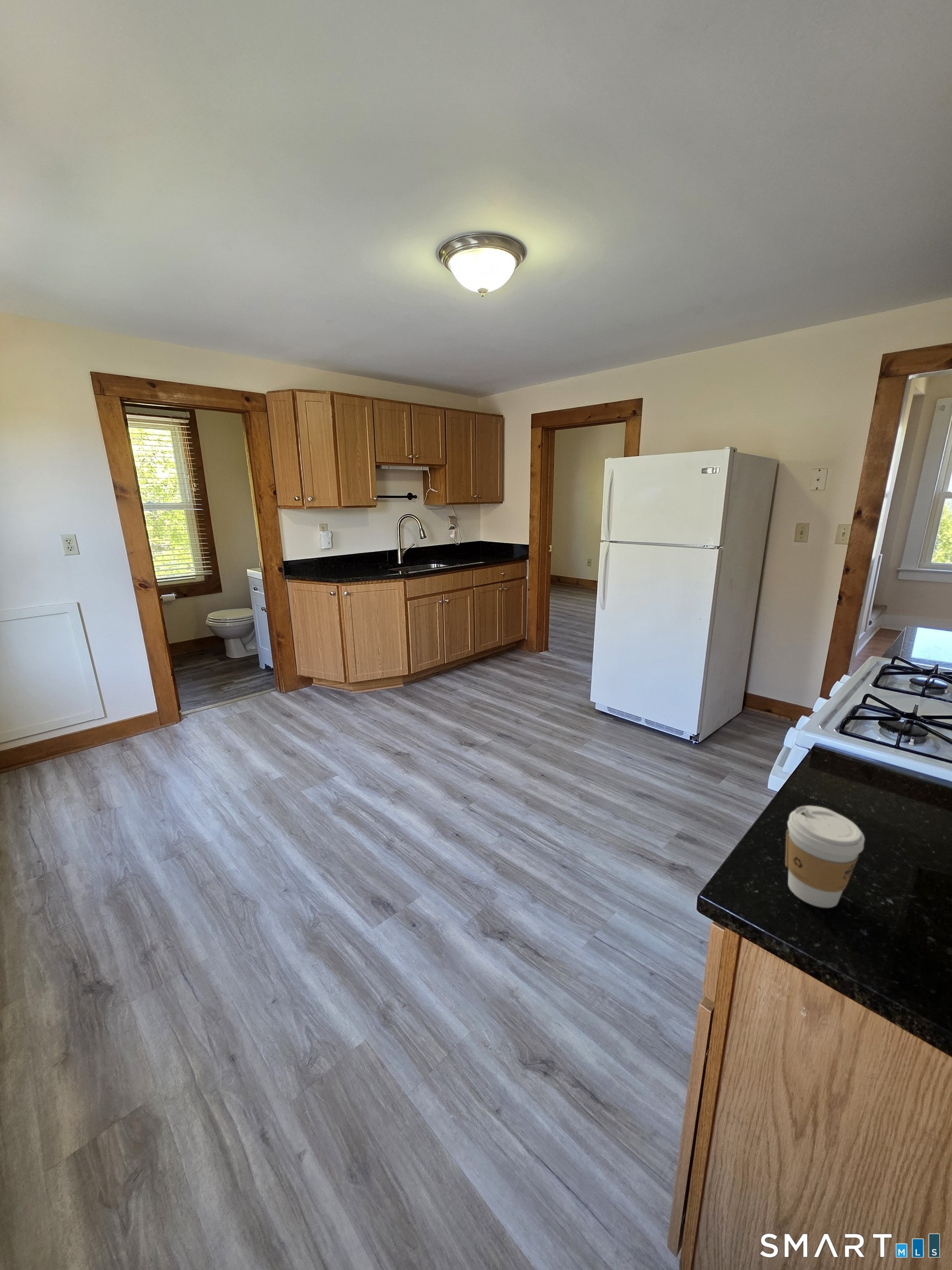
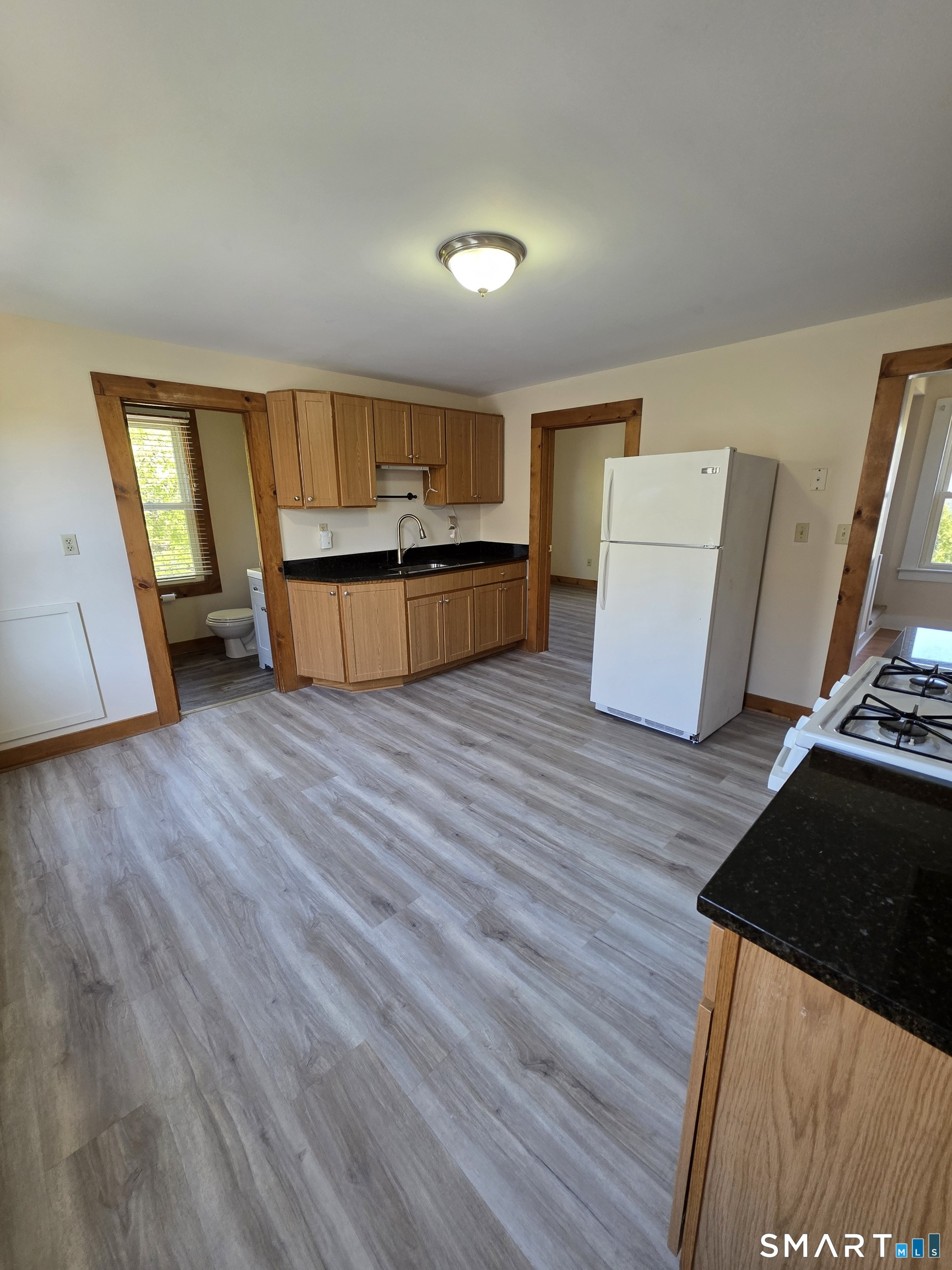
- coffee cup [785,805,865,908]
